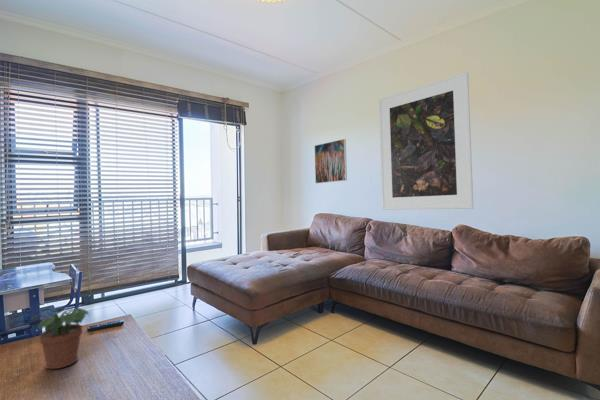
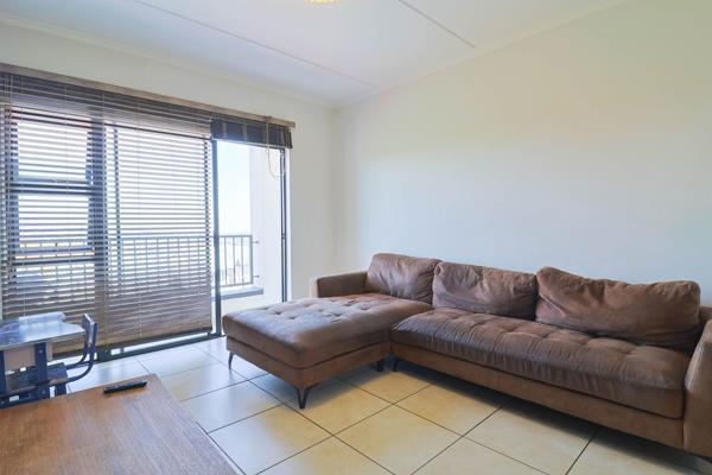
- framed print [378,71,474,211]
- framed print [314,138,348,184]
- potted plant [29,307,90,370]
